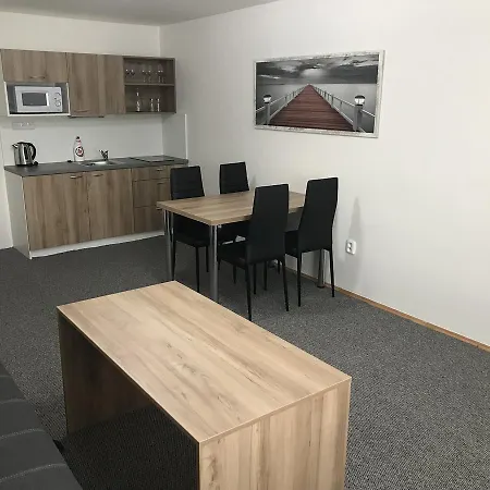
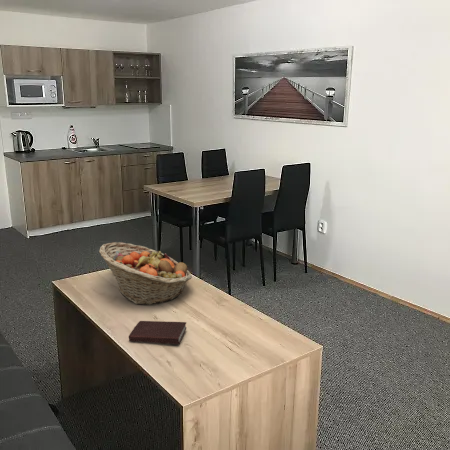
+ fruit basket [98,241,193,306]
+ book [128,320,187,345]
